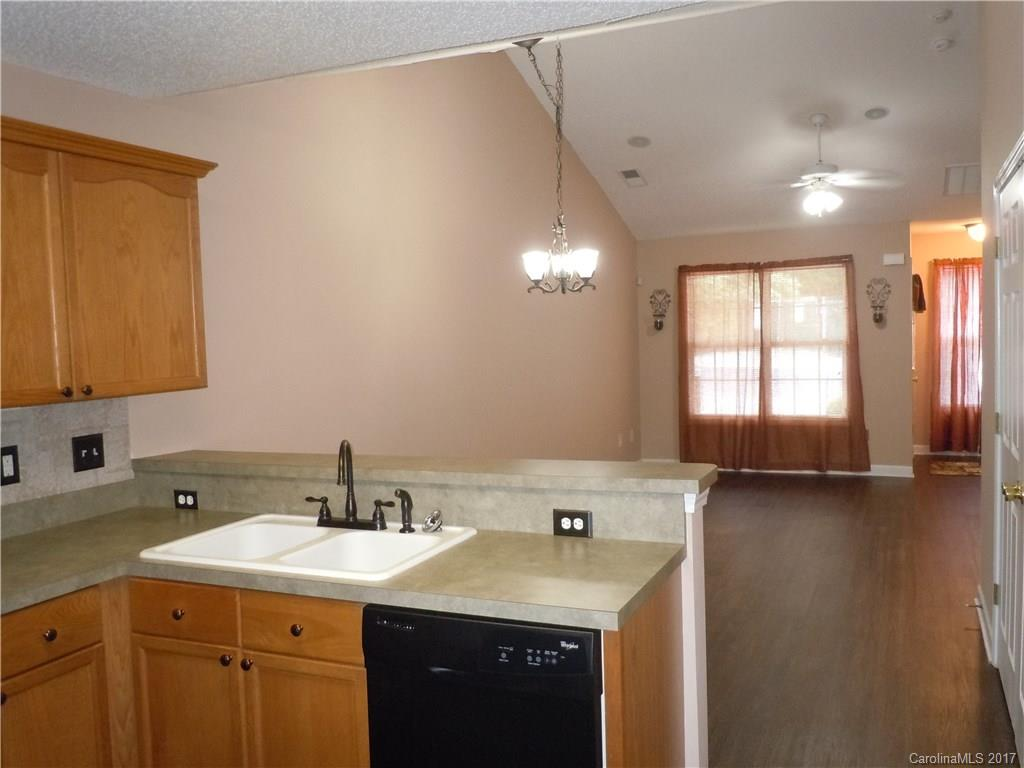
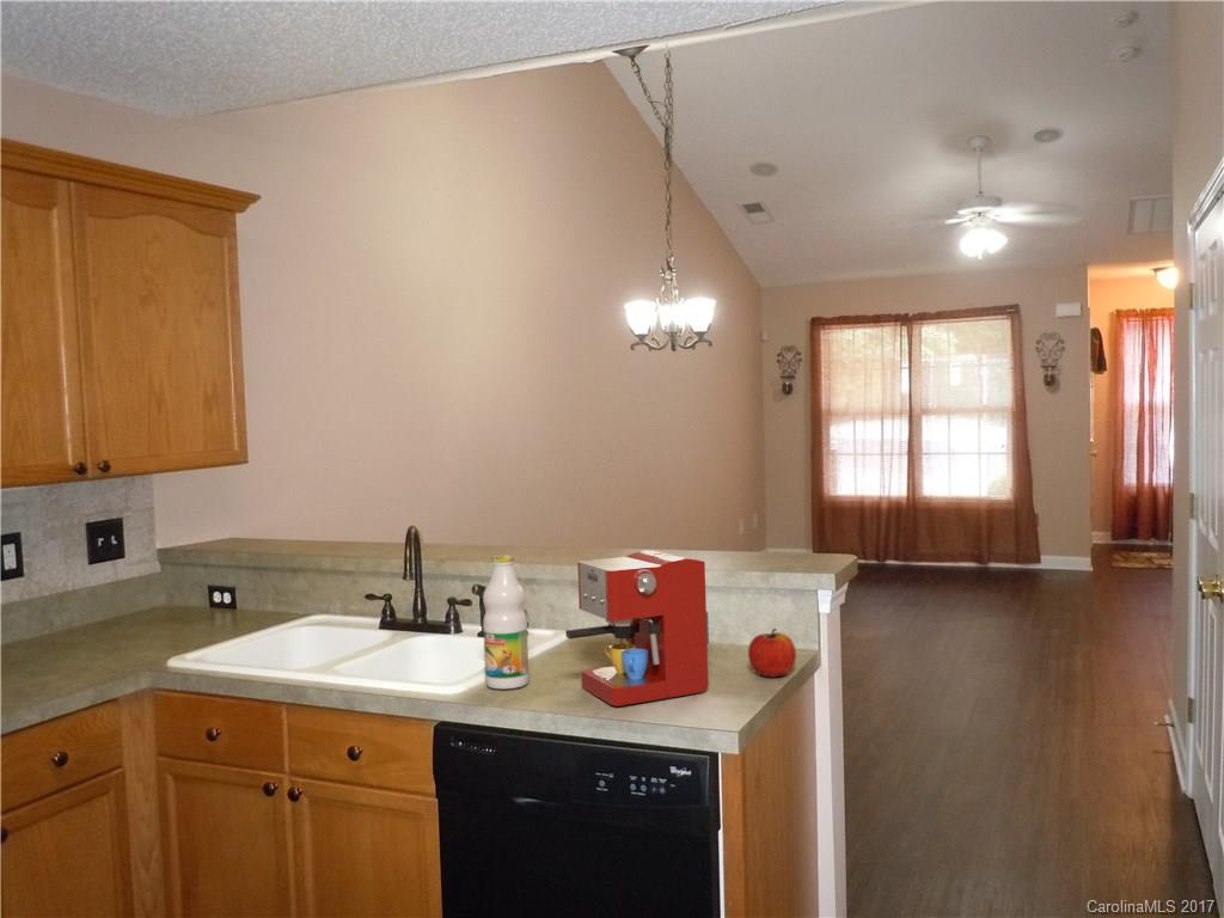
+ bottle [482,553,530,690]
+ apple [747,628,797,678]
+ coffee maker [564,550,709,708]
